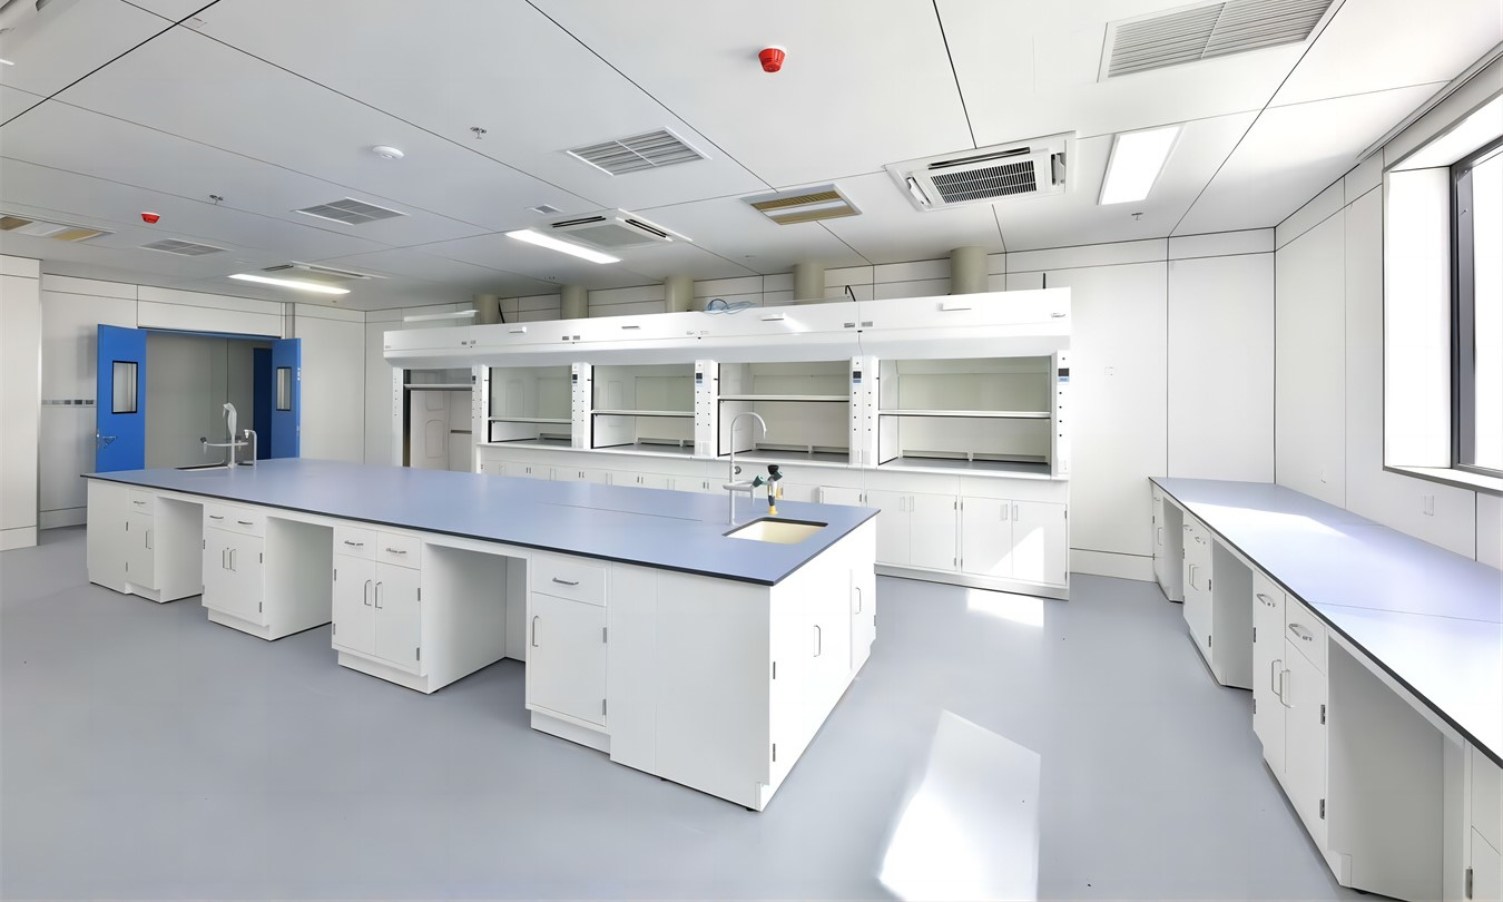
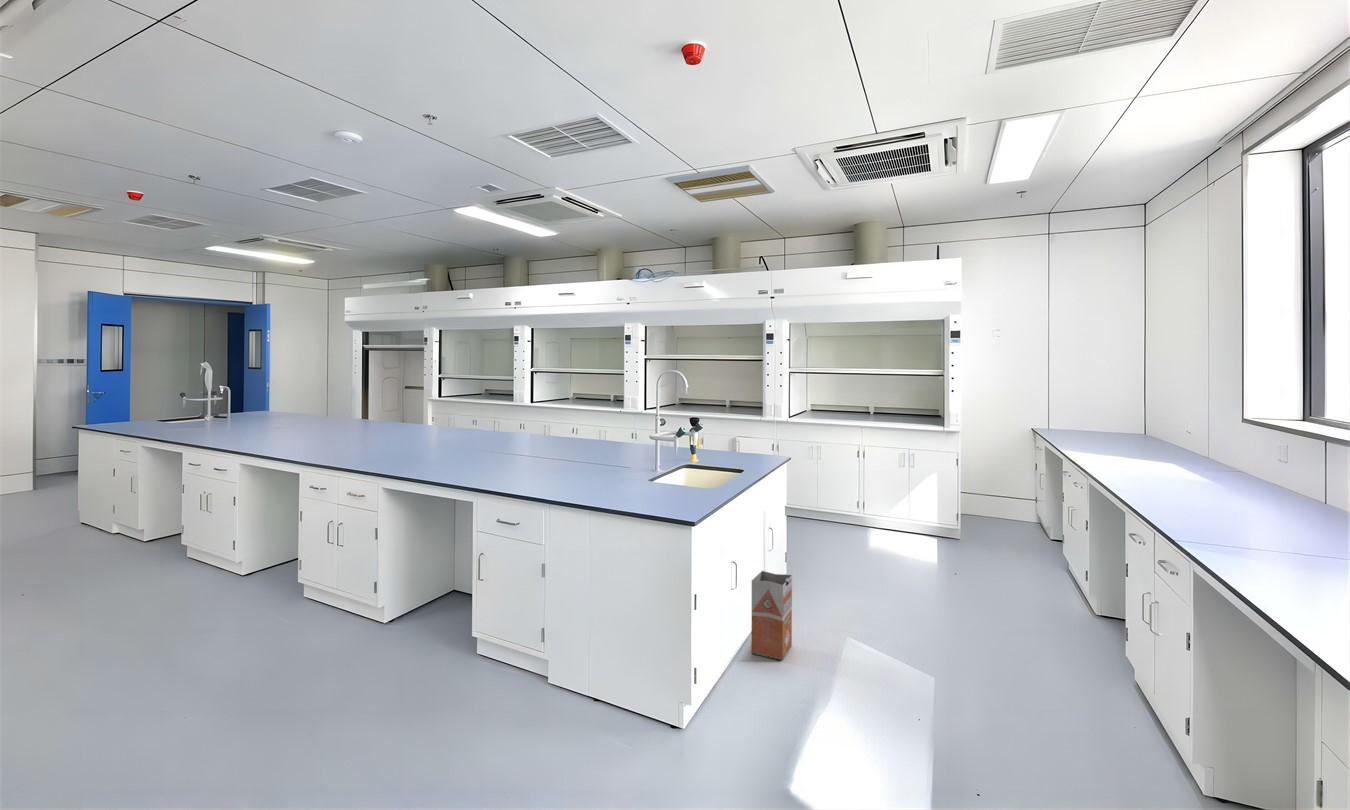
+ waste bin [750,570,793,661]
